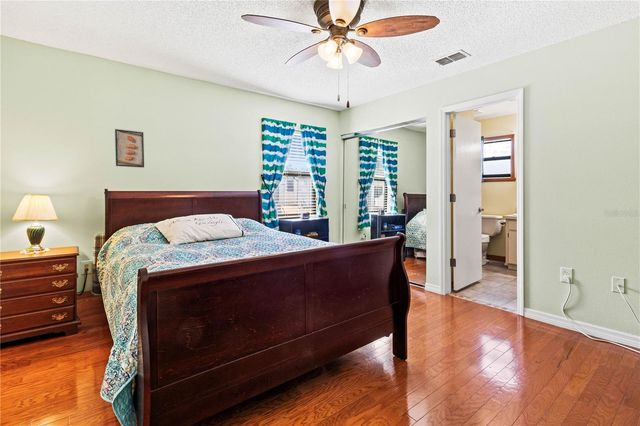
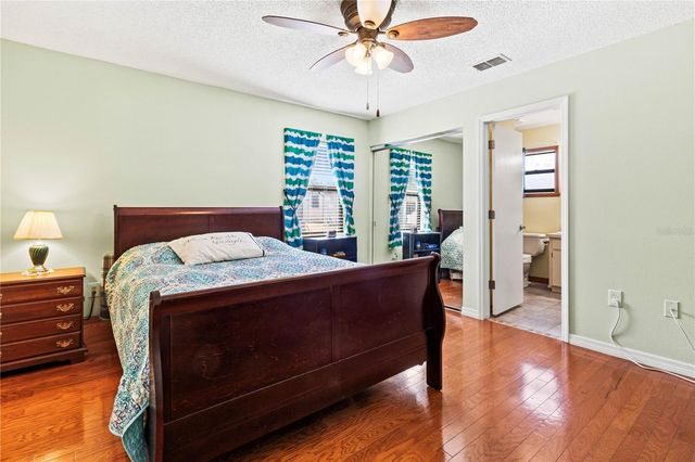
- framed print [114,128,145,169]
